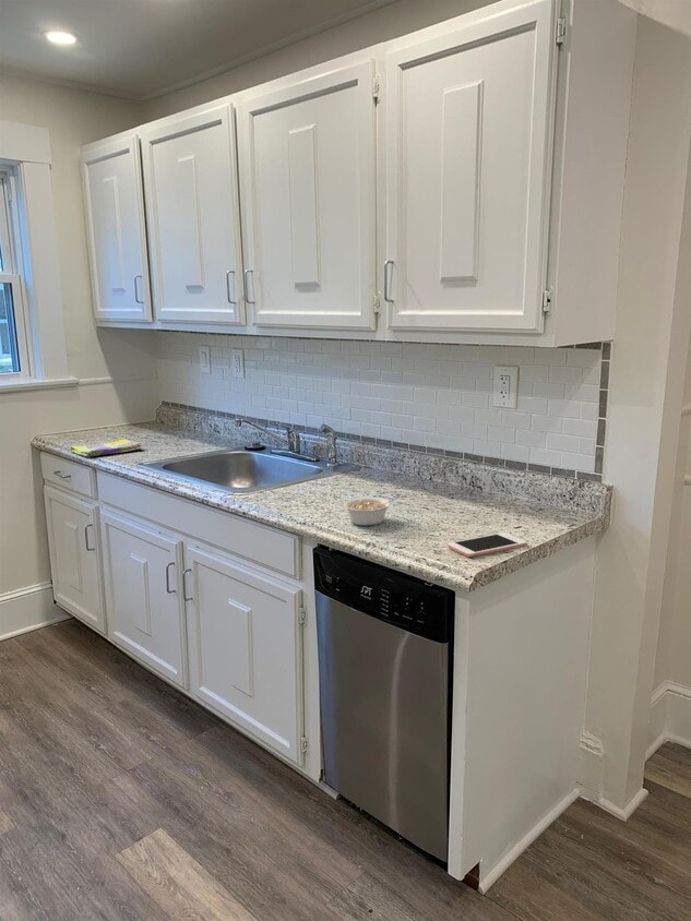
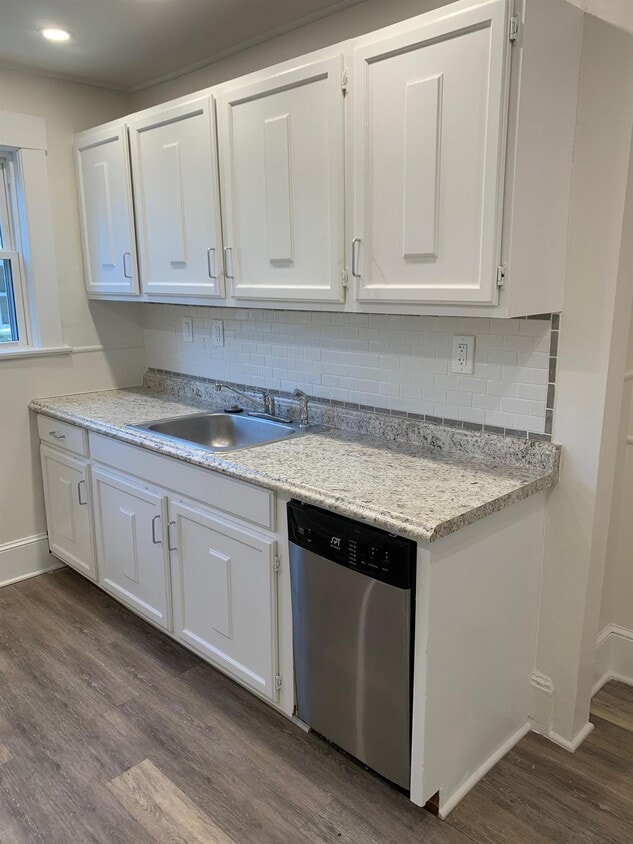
- legume [343,495,401,526]
- cell phone [446,531,528,558]
- dish towel [70,439,144,458]
